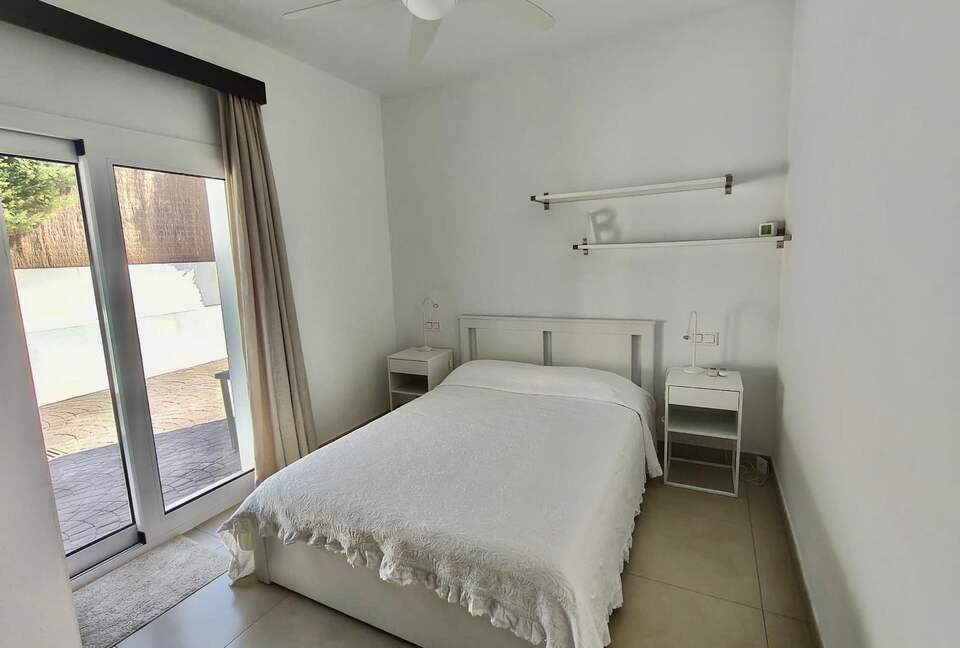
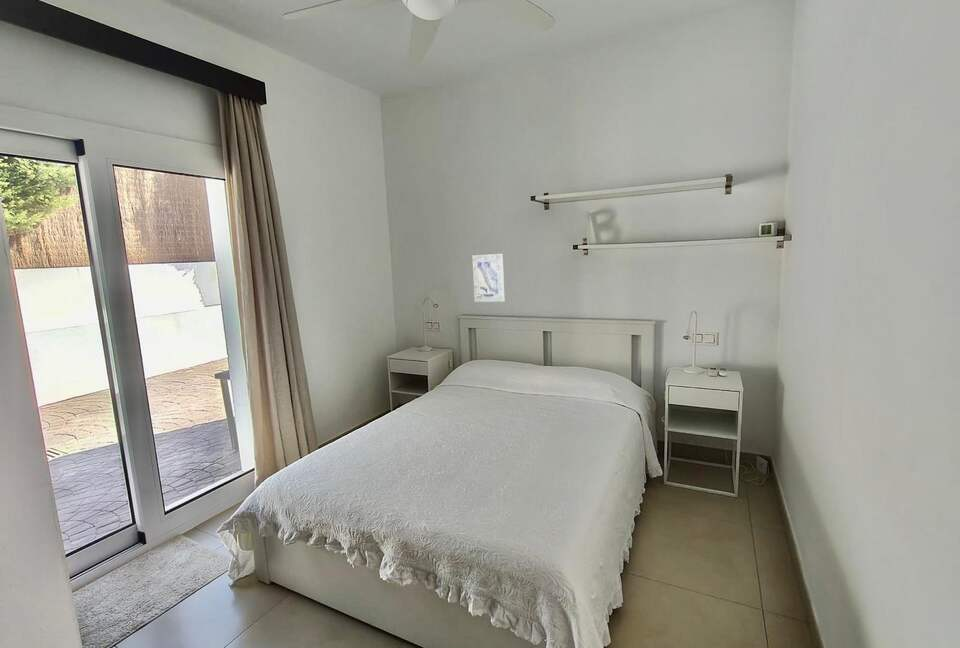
+ wall art [471,253,505,303]
